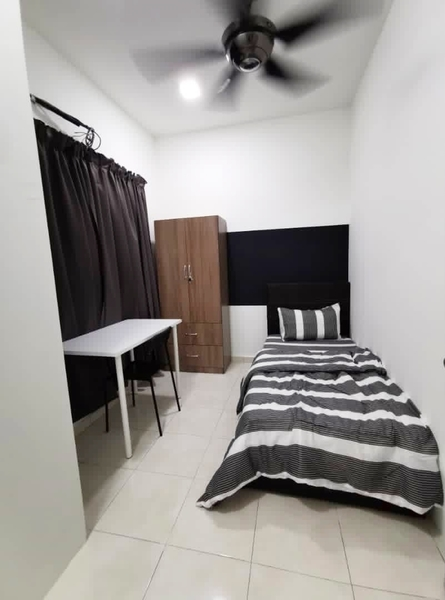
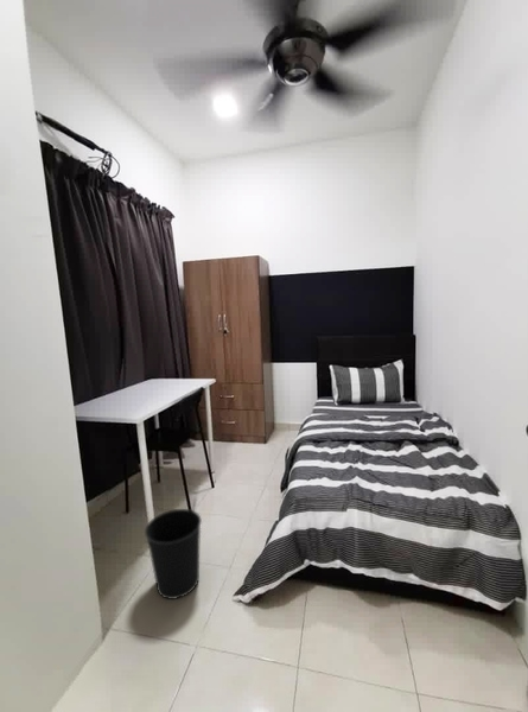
+ wastebasket [144,508,203,600]
